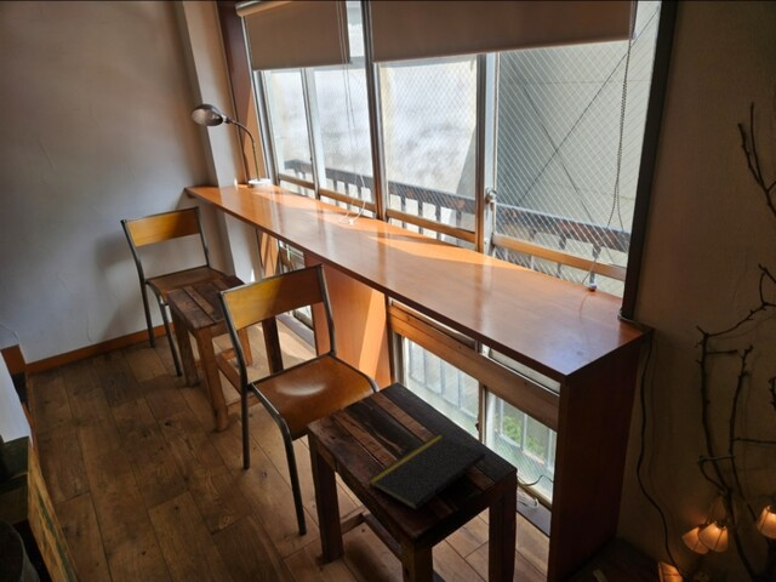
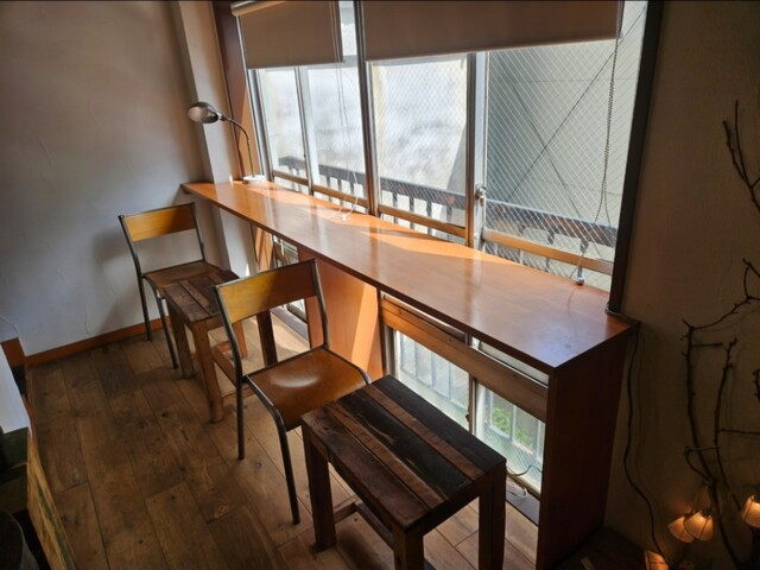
- notepad [367,433,487,512]
